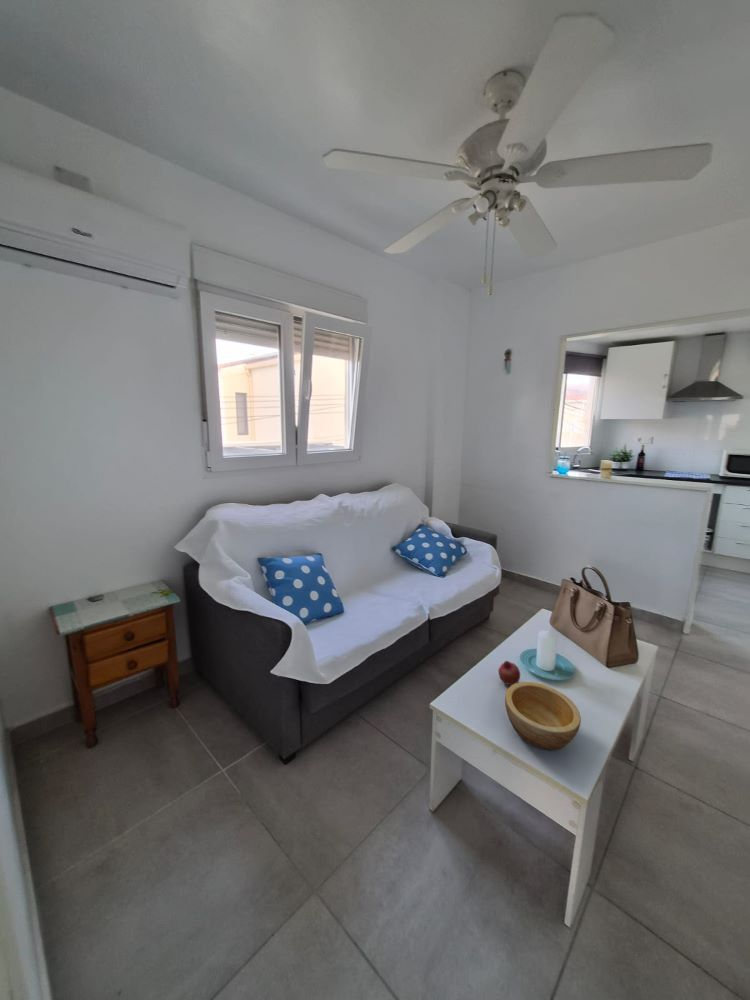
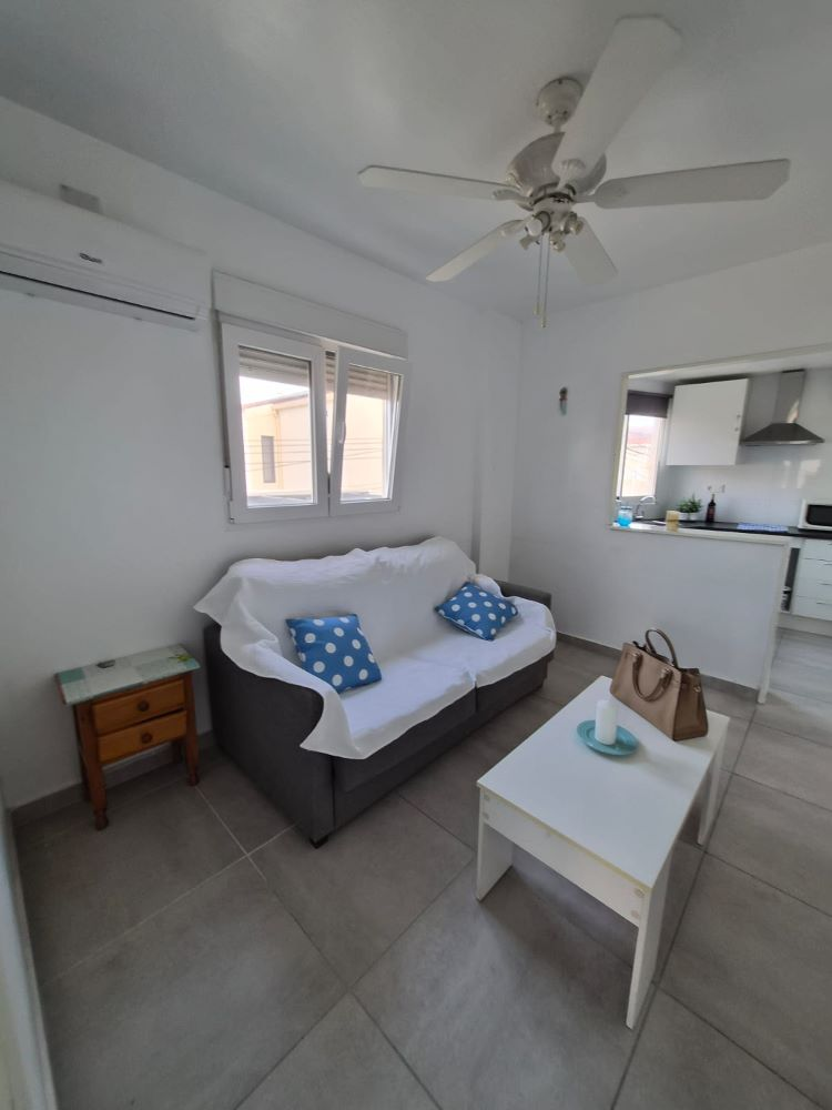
- bowl [504,681,582,751]
- fruit [497,660,521,686]
